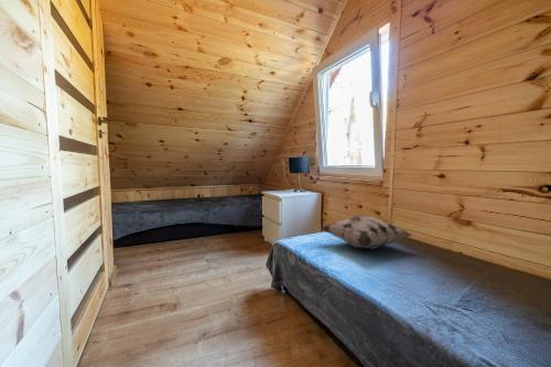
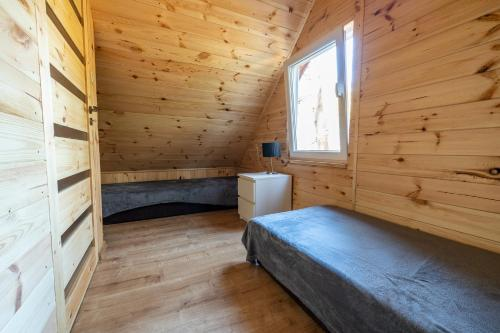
- decorative pillow [320,214,414,250]
